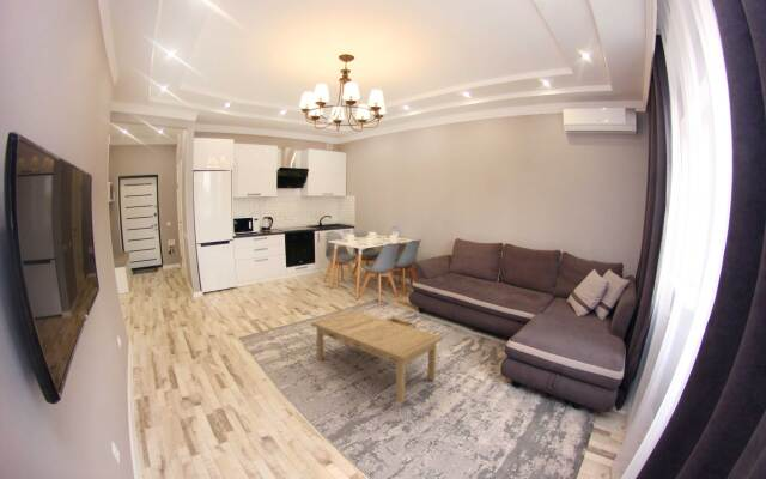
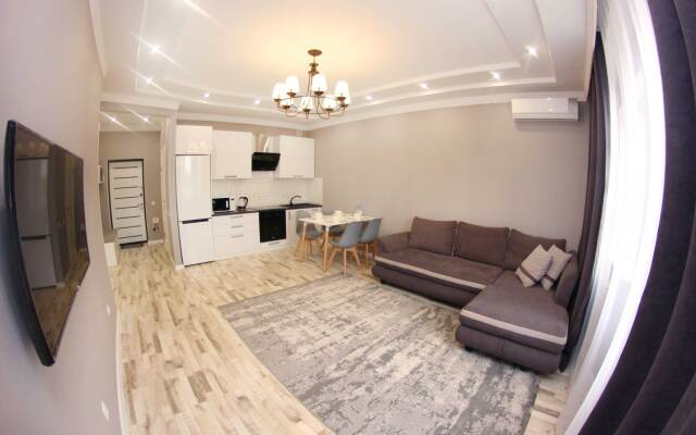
- coffee table [310,309,444,404]
